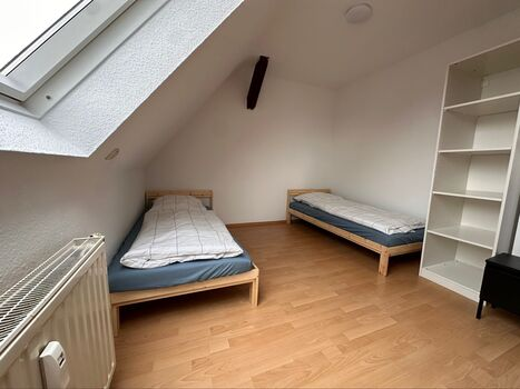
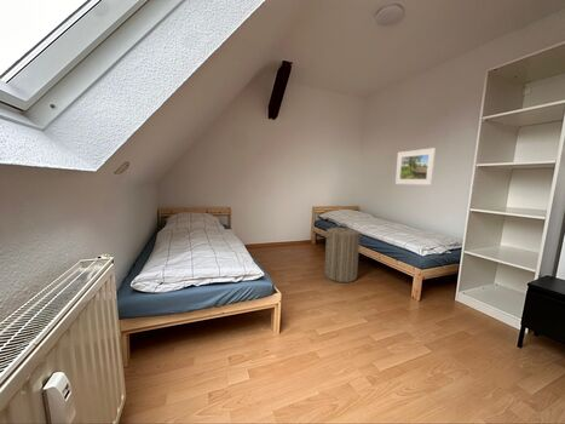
+ laundry hamper [323,223,363,283]
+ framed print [394,147,437,187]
